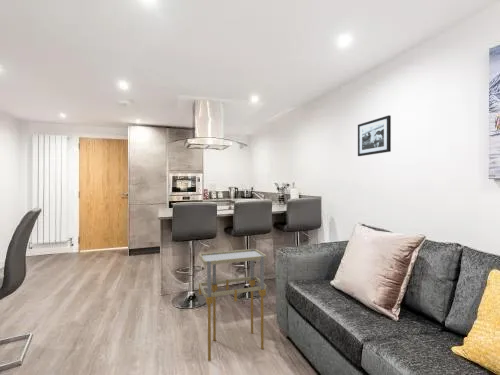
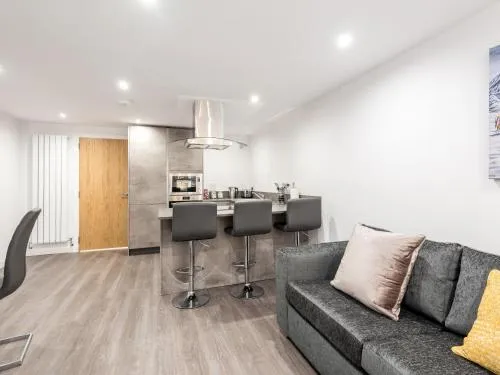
- shelving unit [198,248,267,362]
- picture frame [357,114,392,157]
